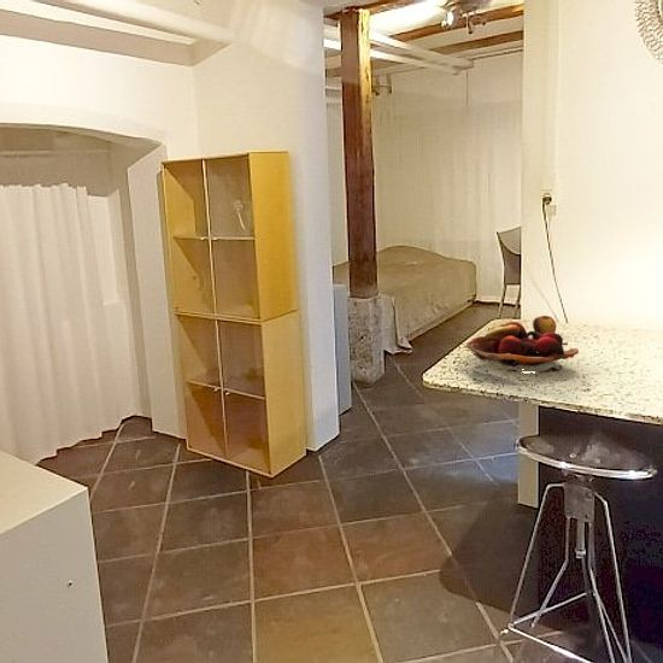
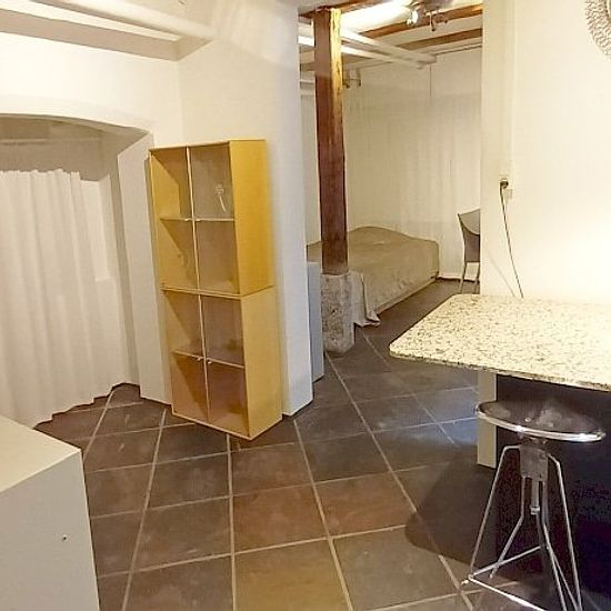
- apple [532,315,557,335]
- fruit basket [465,321,580,374]
